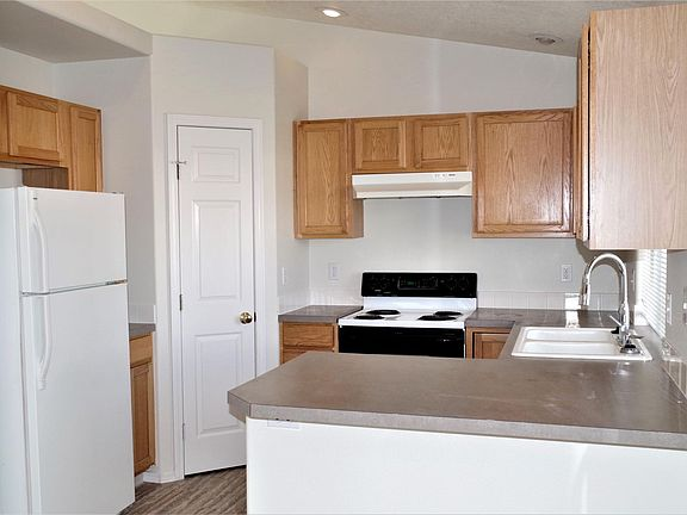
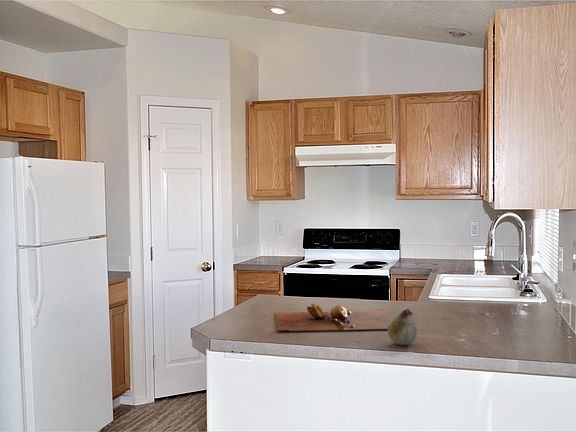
+ fruit [386,308,419,346]
+ cutting board [274,303,393,332]
